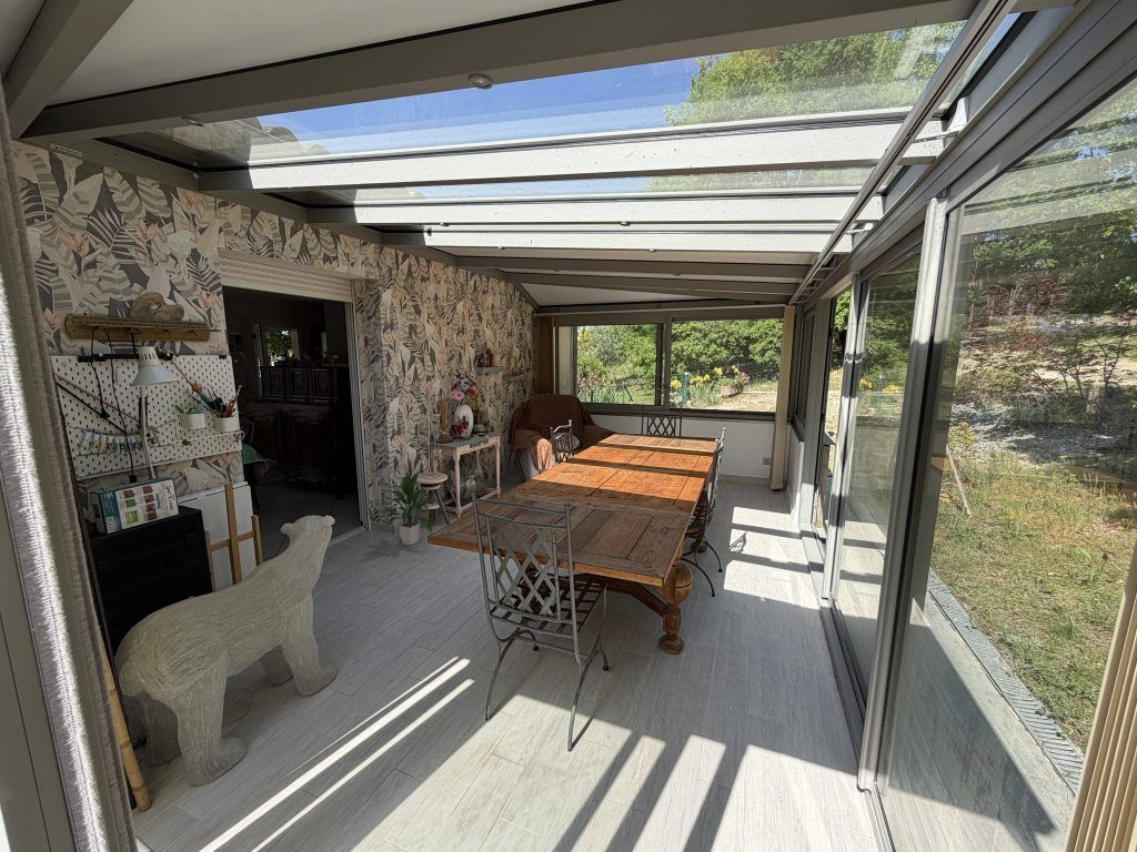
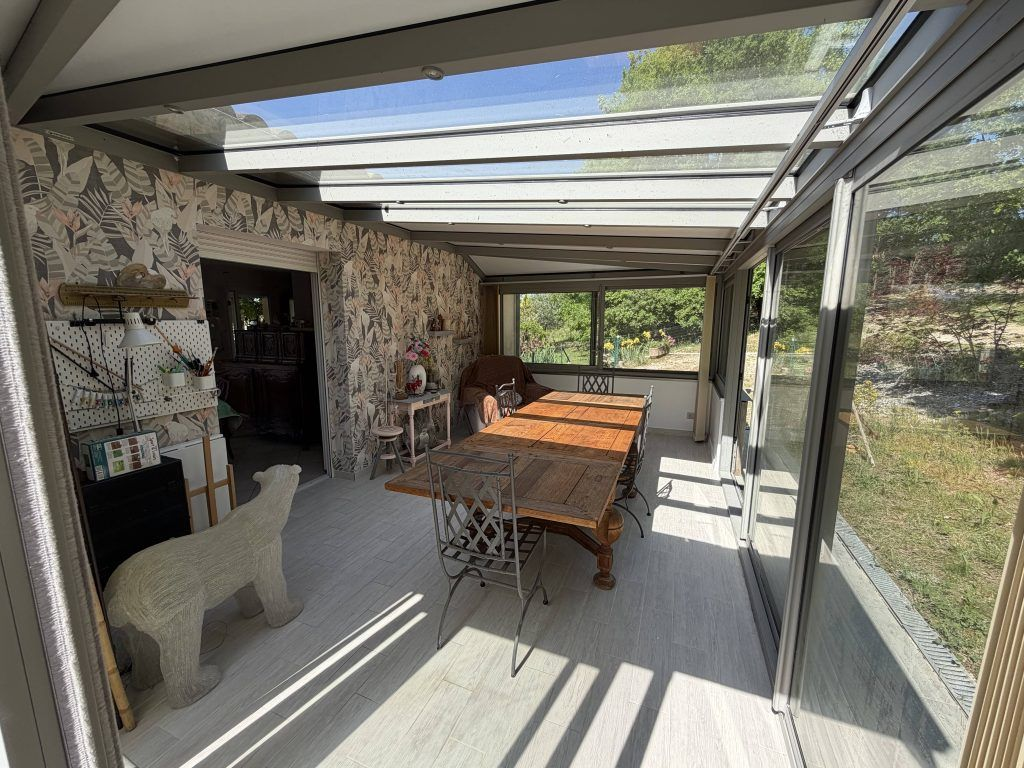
- indoor plant [376,469,435,546]
